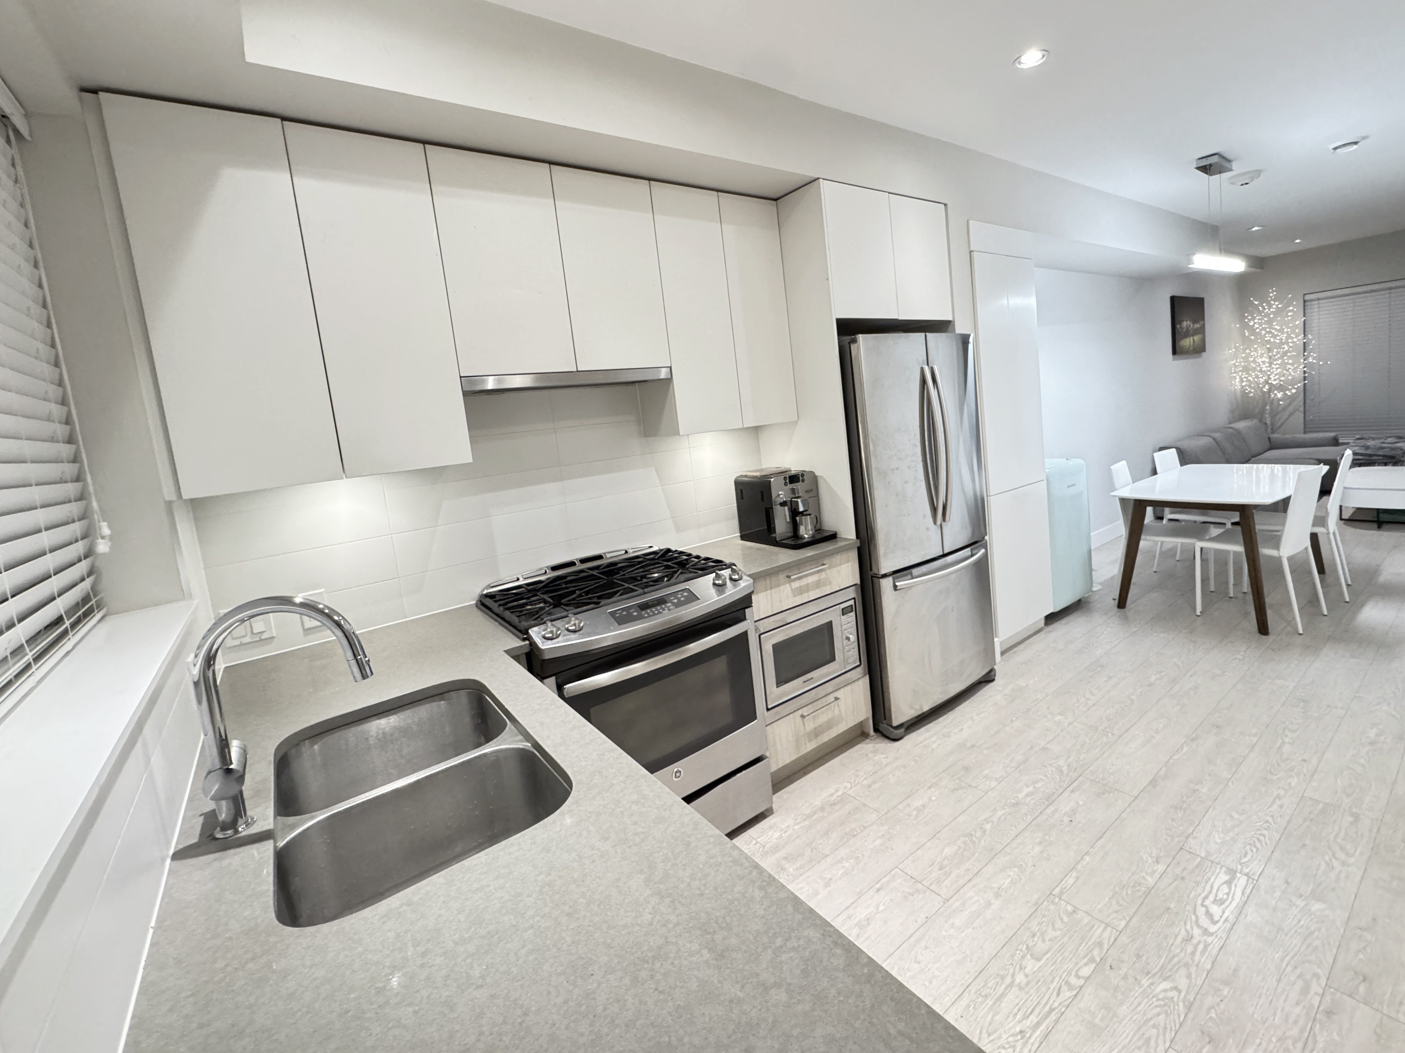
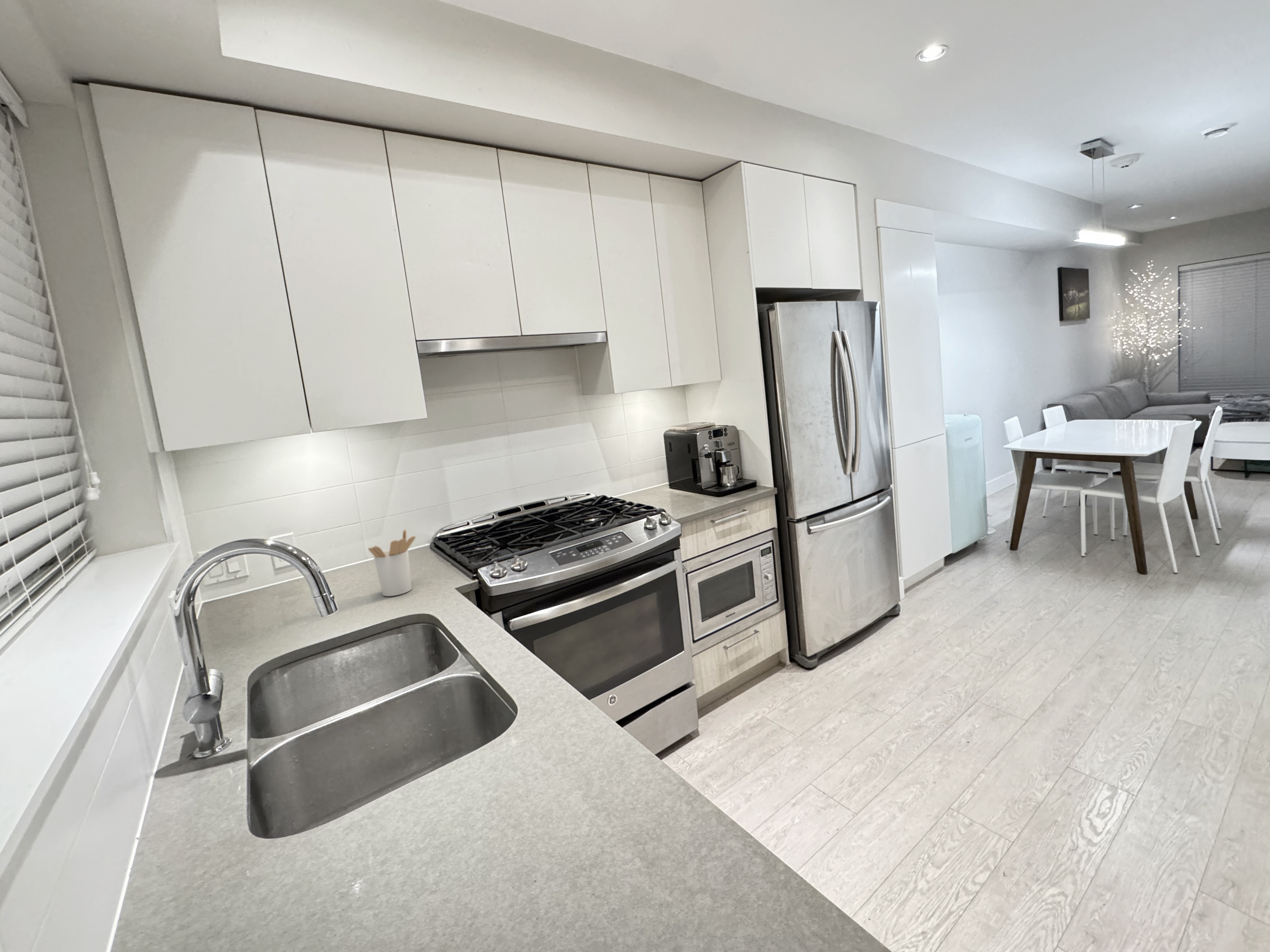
+ utensil holder [368,529,416,597]
